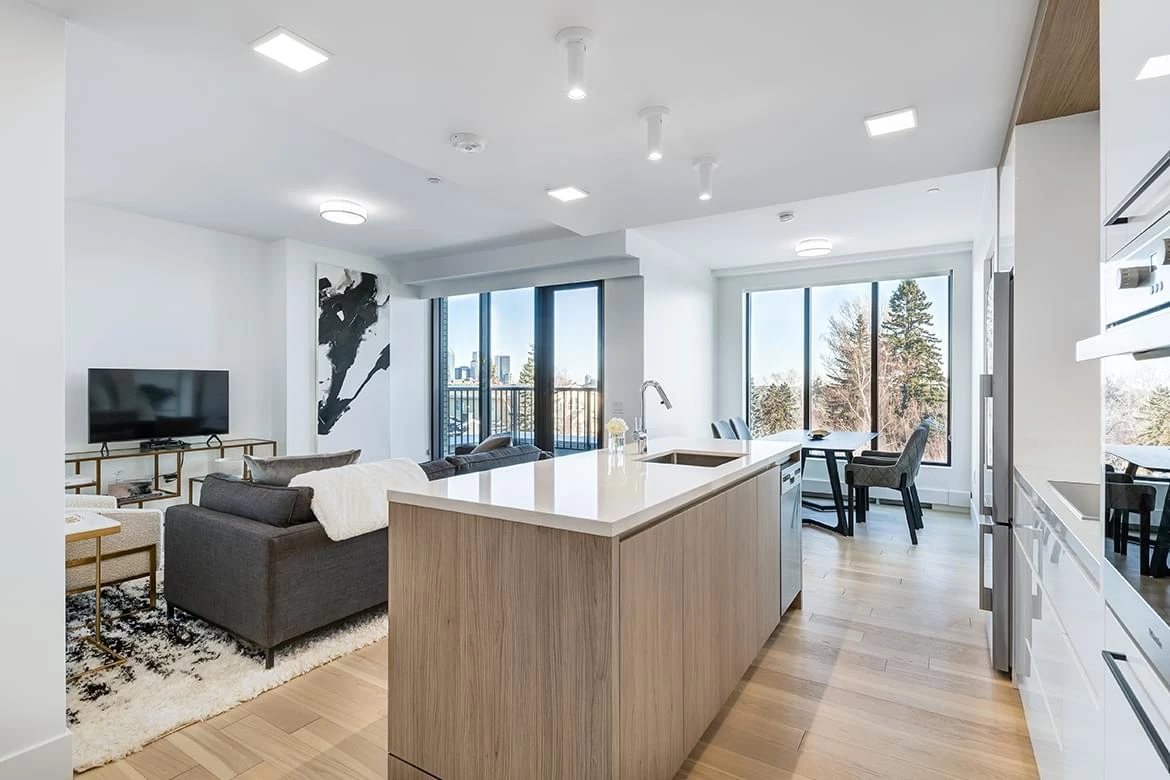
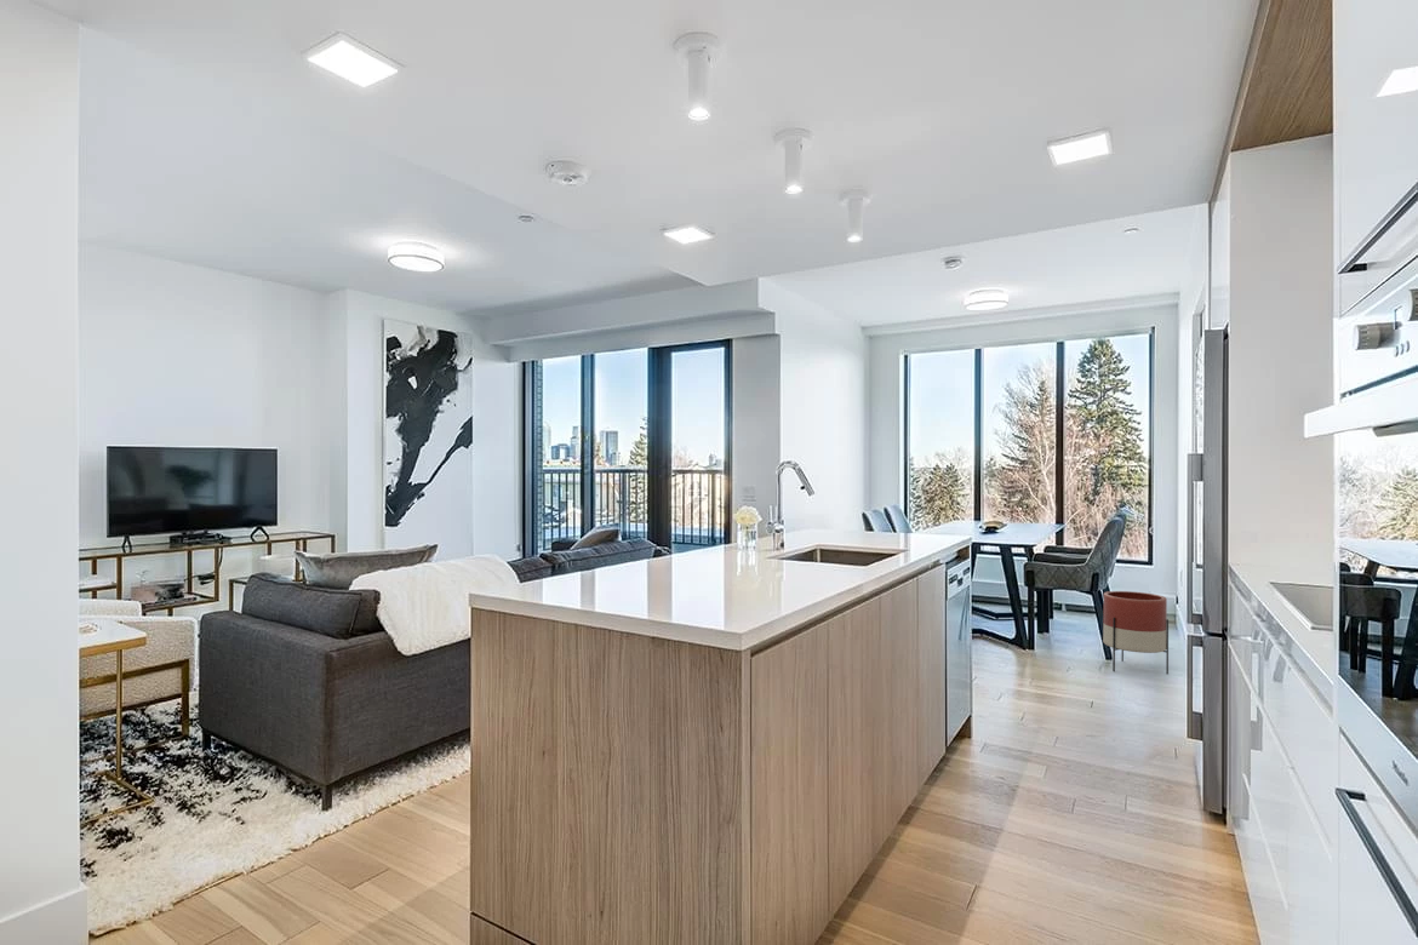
+ planter [1102,590,1170,675]
